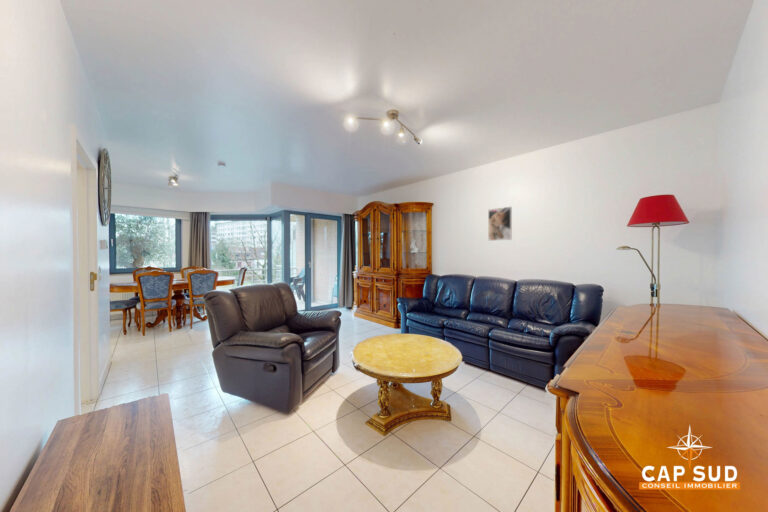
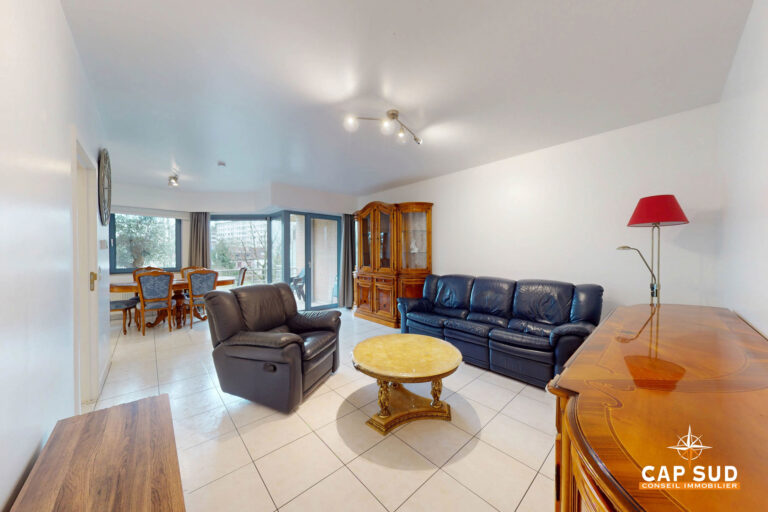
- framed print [487,206,513,242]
